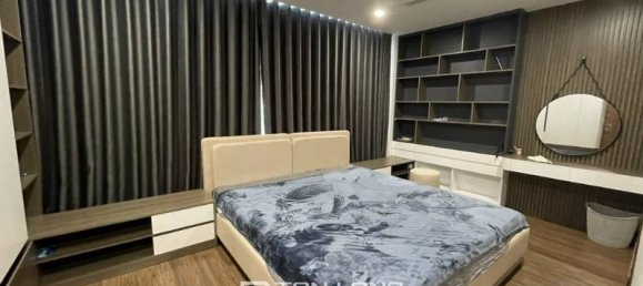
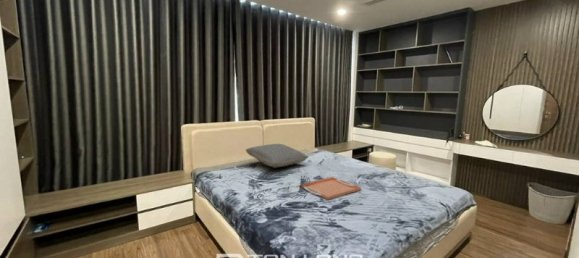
+ serving tray [299,176,362,200]
+ pillow [245,143,309,169]
